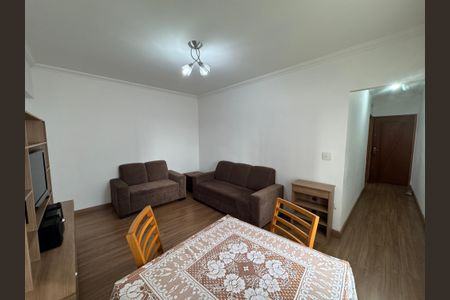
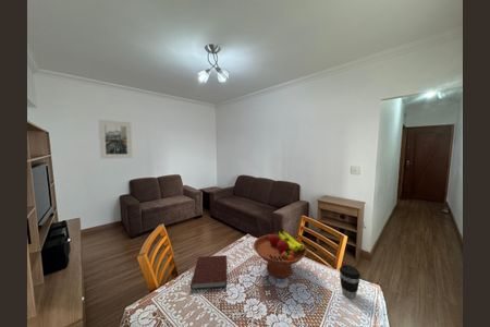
+ notebook [189,254,228,290]
+ fruit bowl [253,228,308,279]
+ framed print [98,119,133,160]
+ coffee cup [339,264,362,300]
